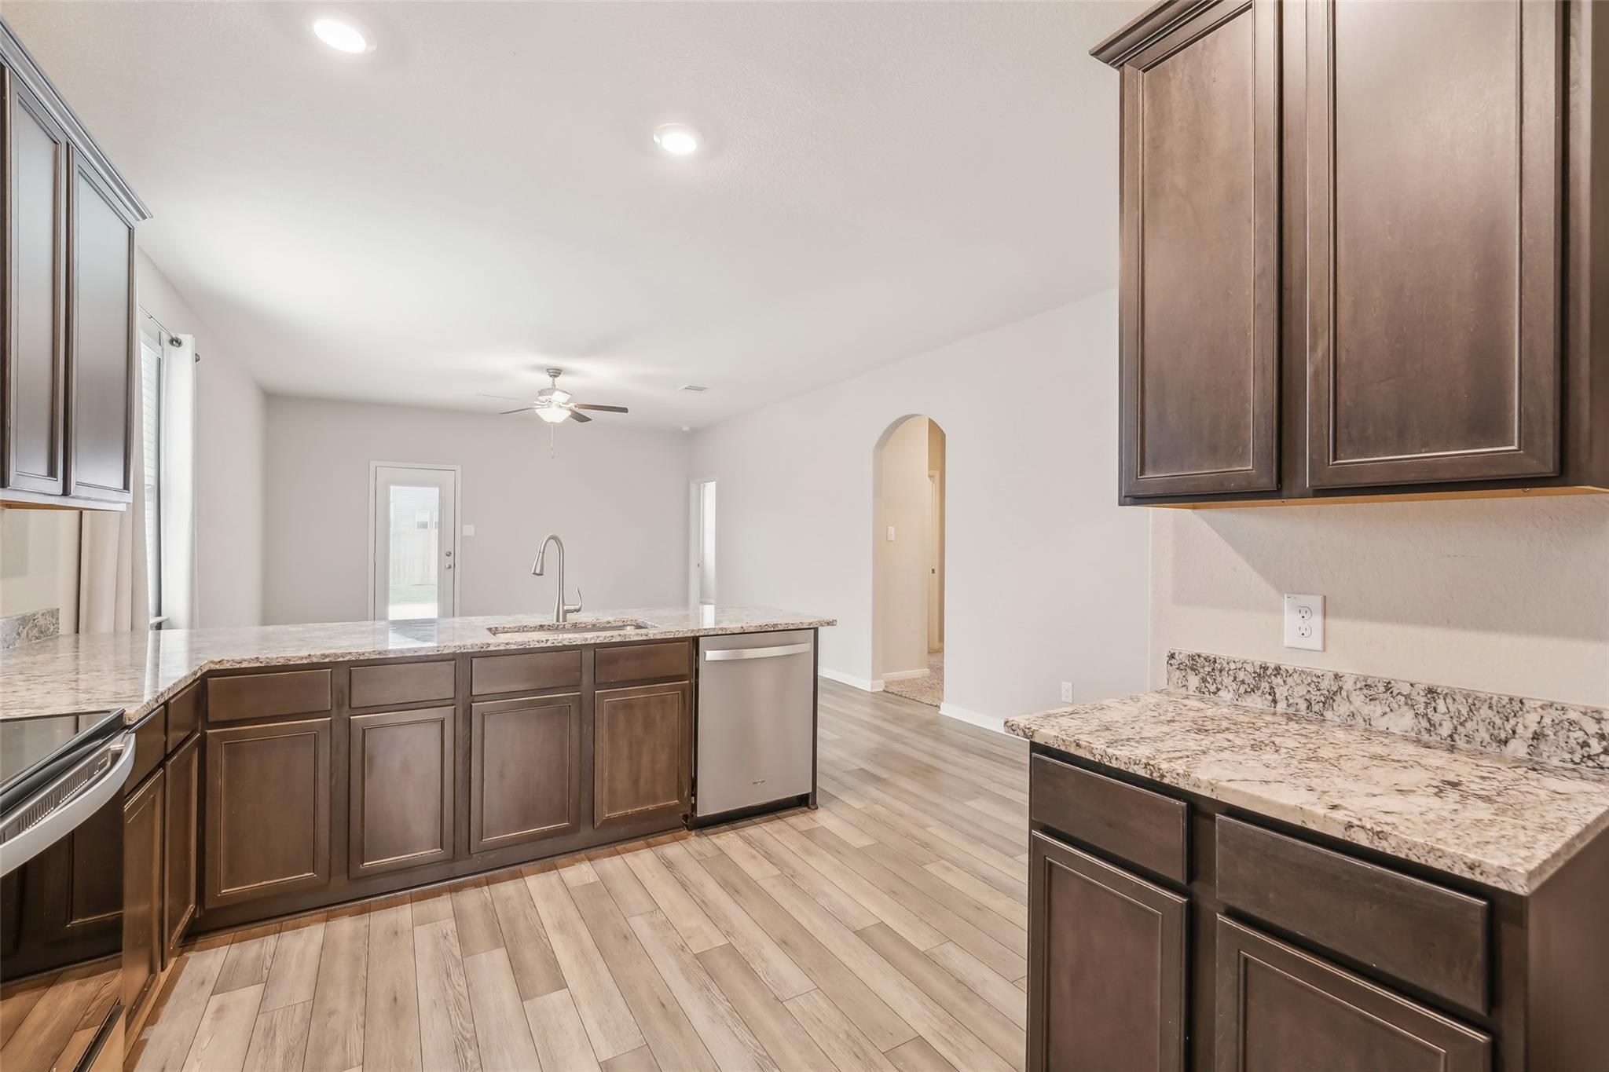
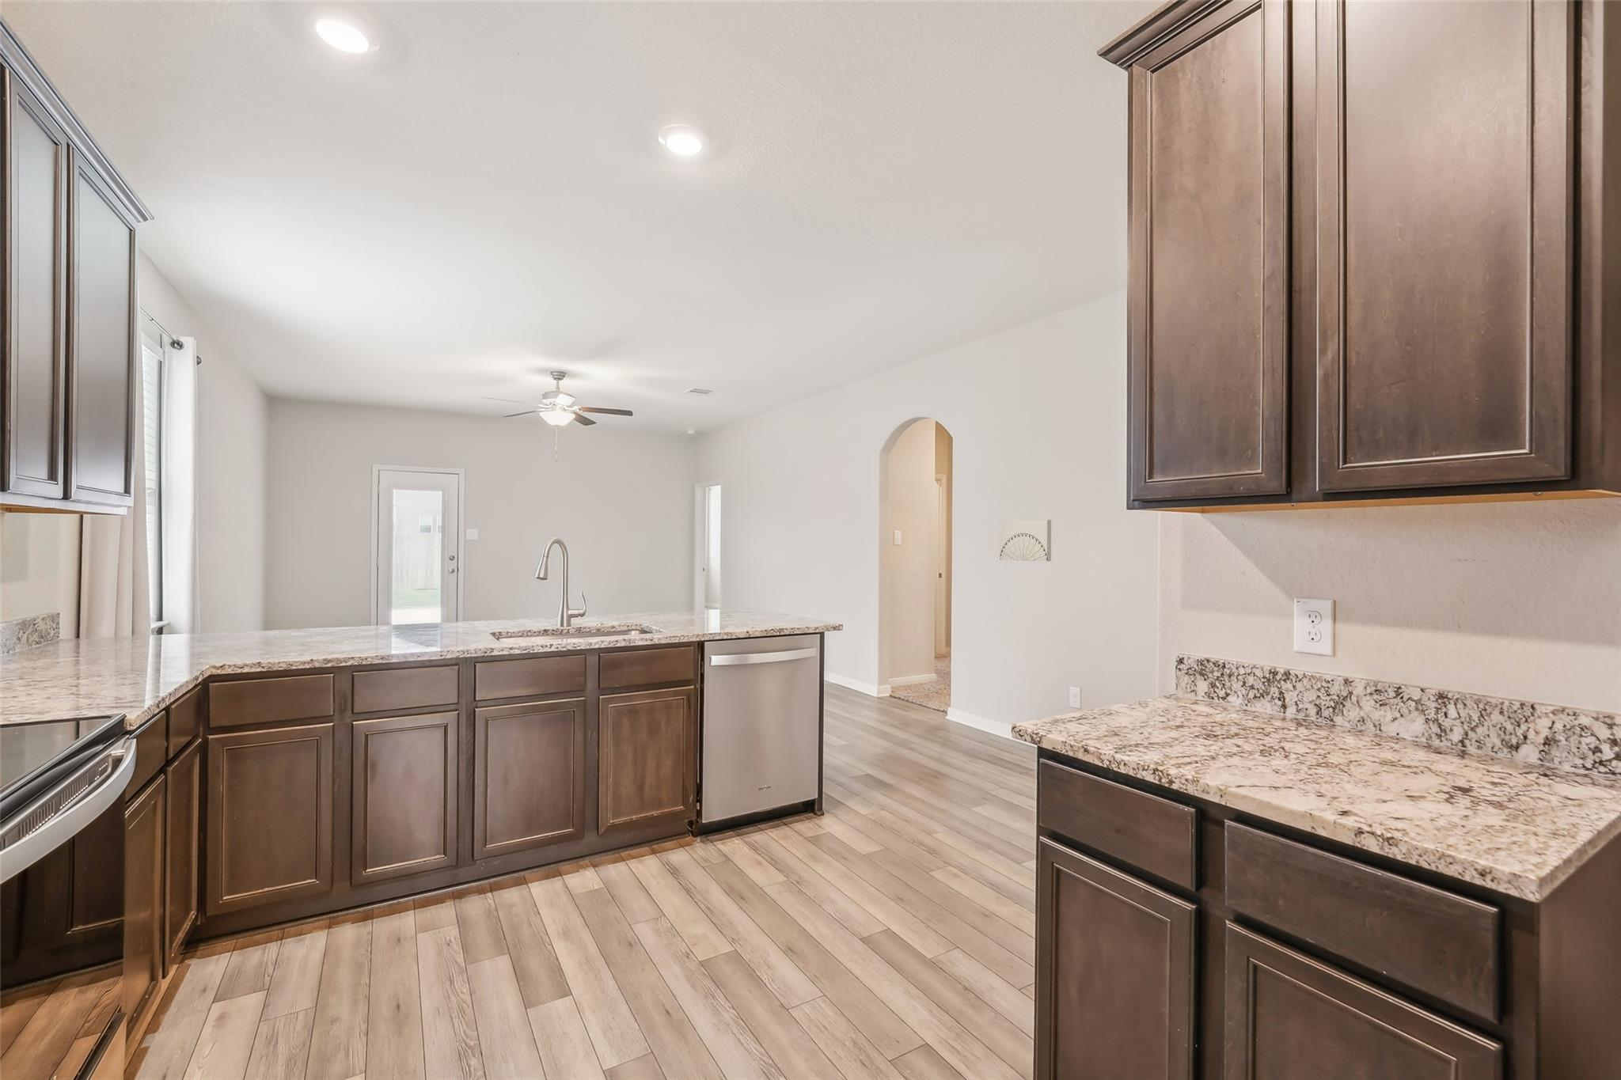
+ wall art [999,520,1052,563]
